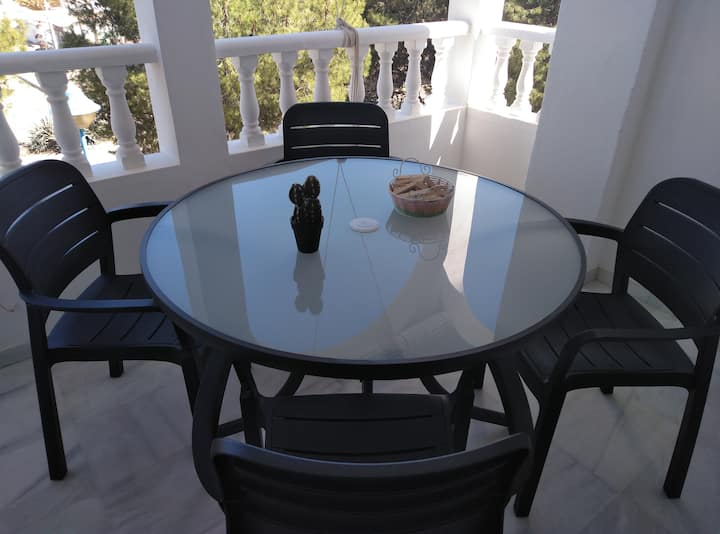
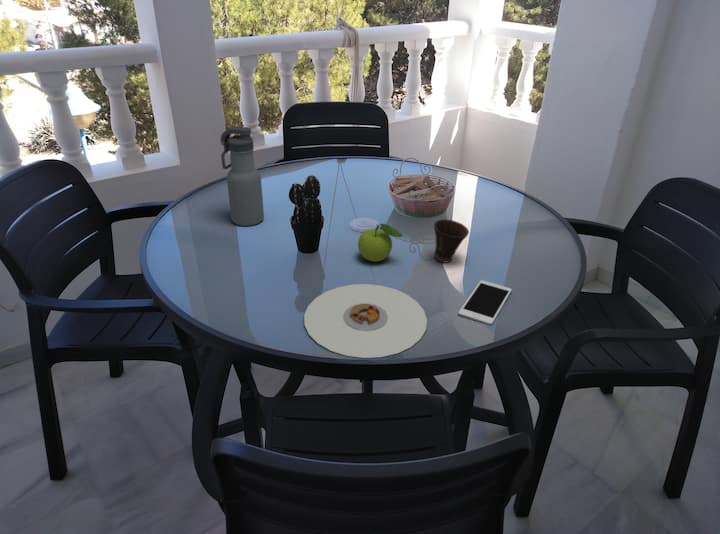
+ water bottle [220,125,265,227]
+ fruit [357,222,405,263]
+ cup [433,218,470,264]
+ plate [303,283,428,359]
+ cell phone [457,279,513,326]
